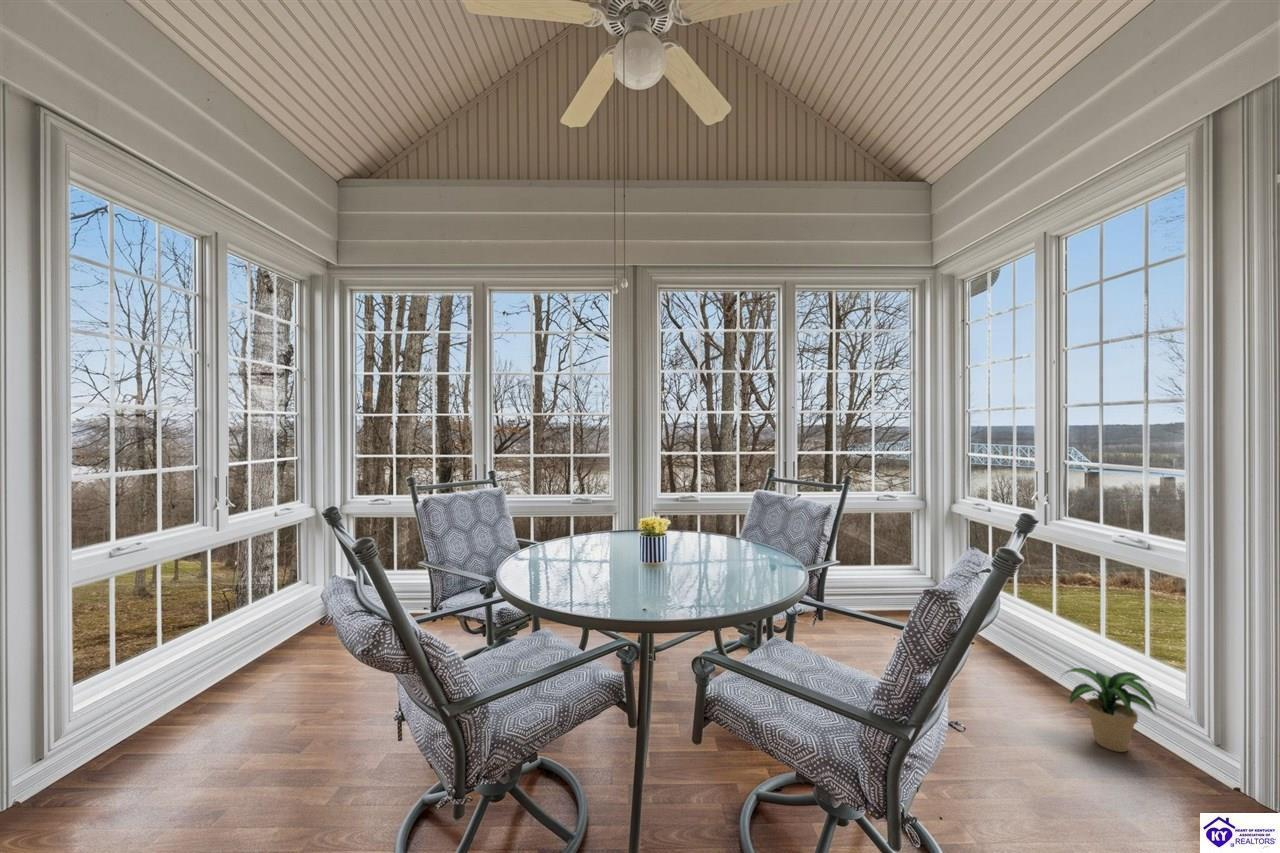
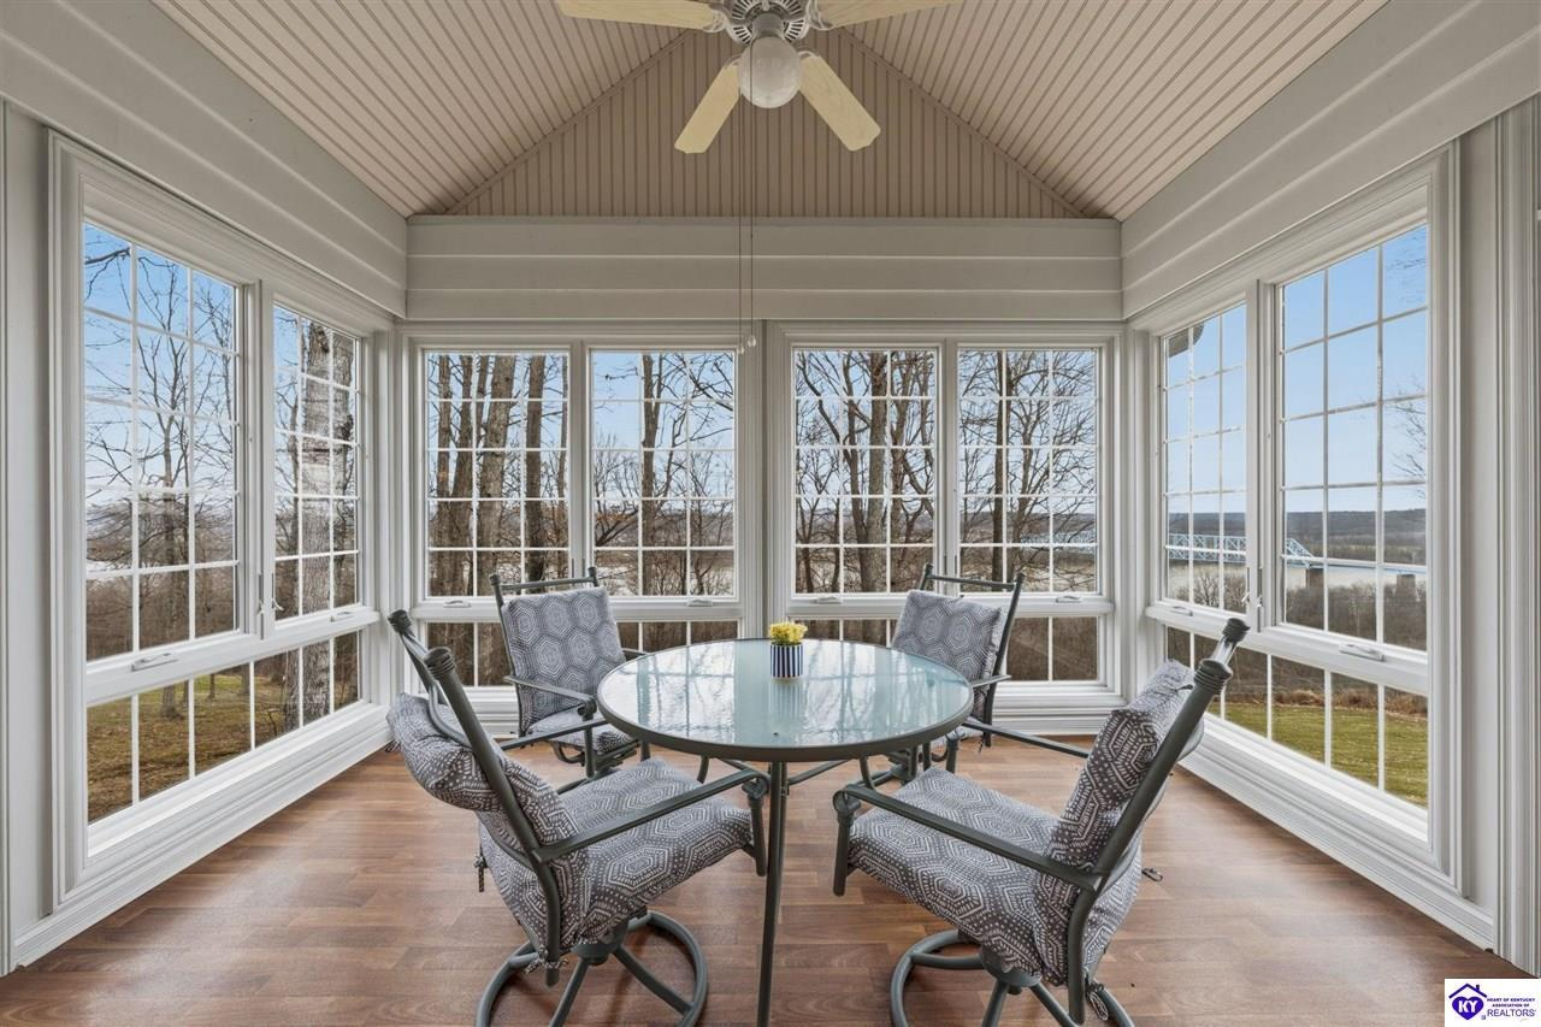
- potted plant [1059,667,1158,753]
